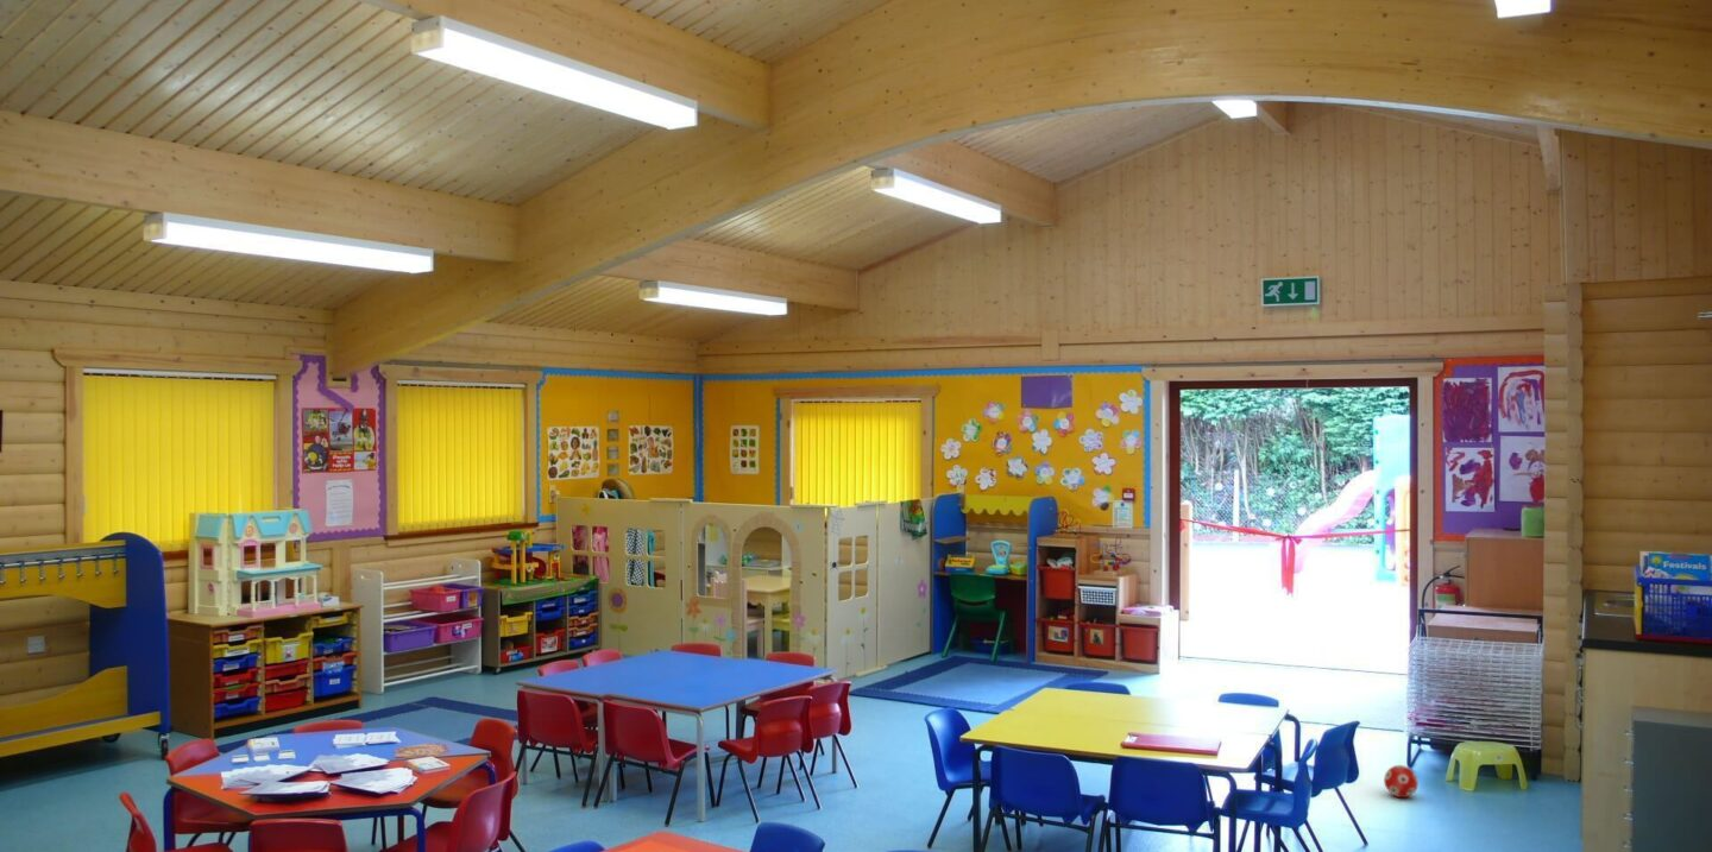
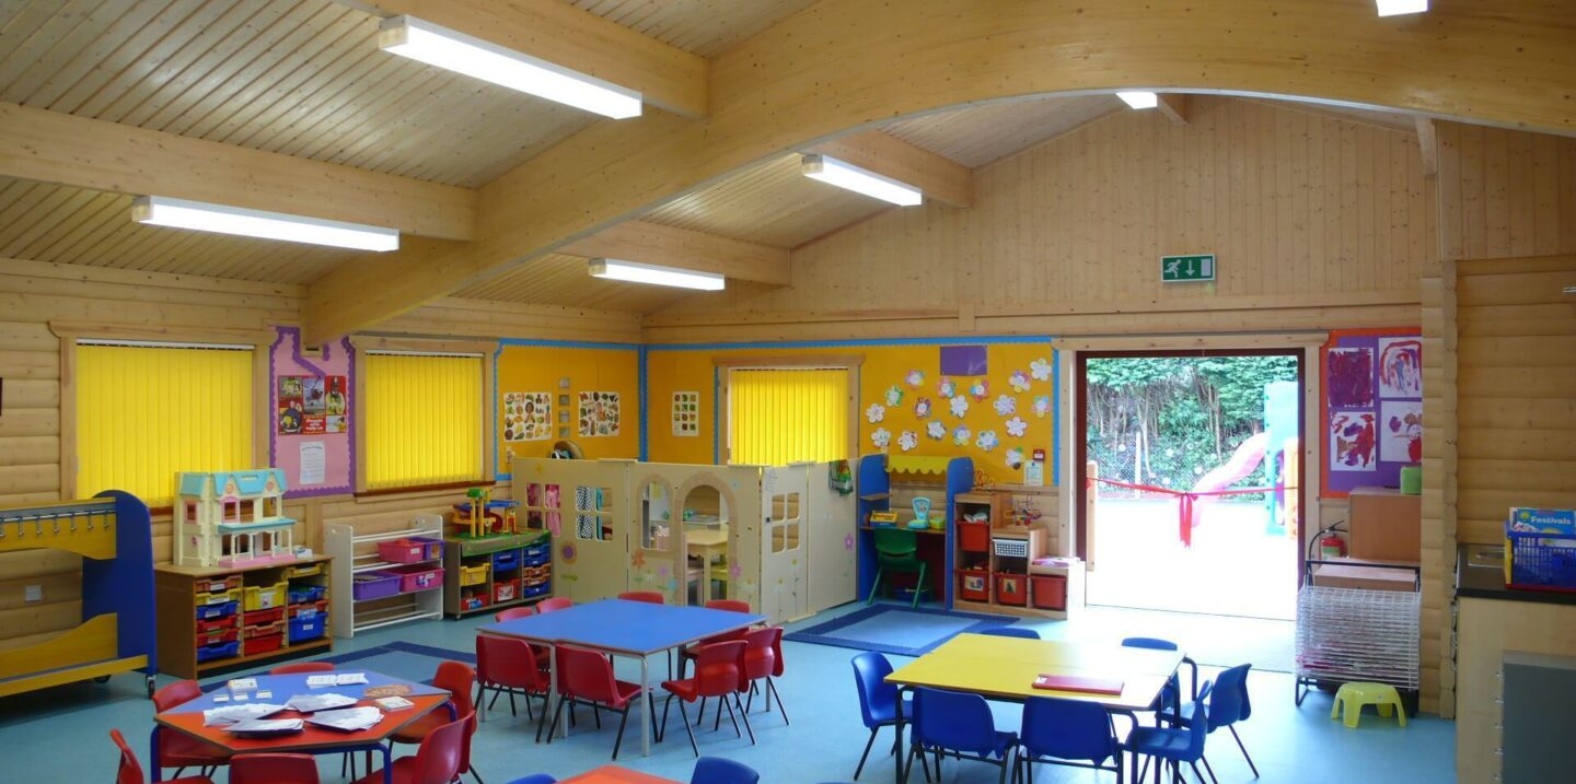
- decorative ball [1383,764,1420,799]
